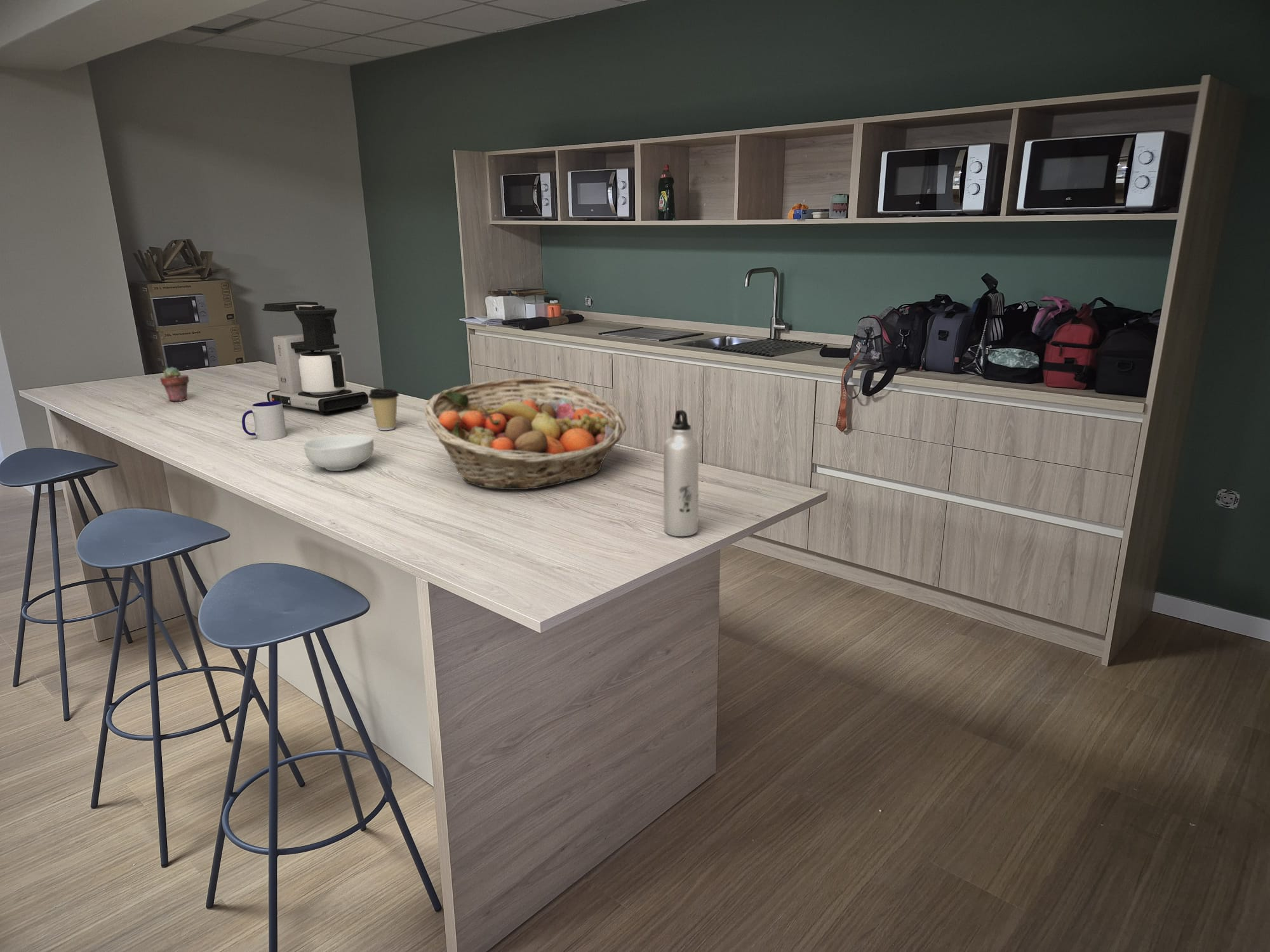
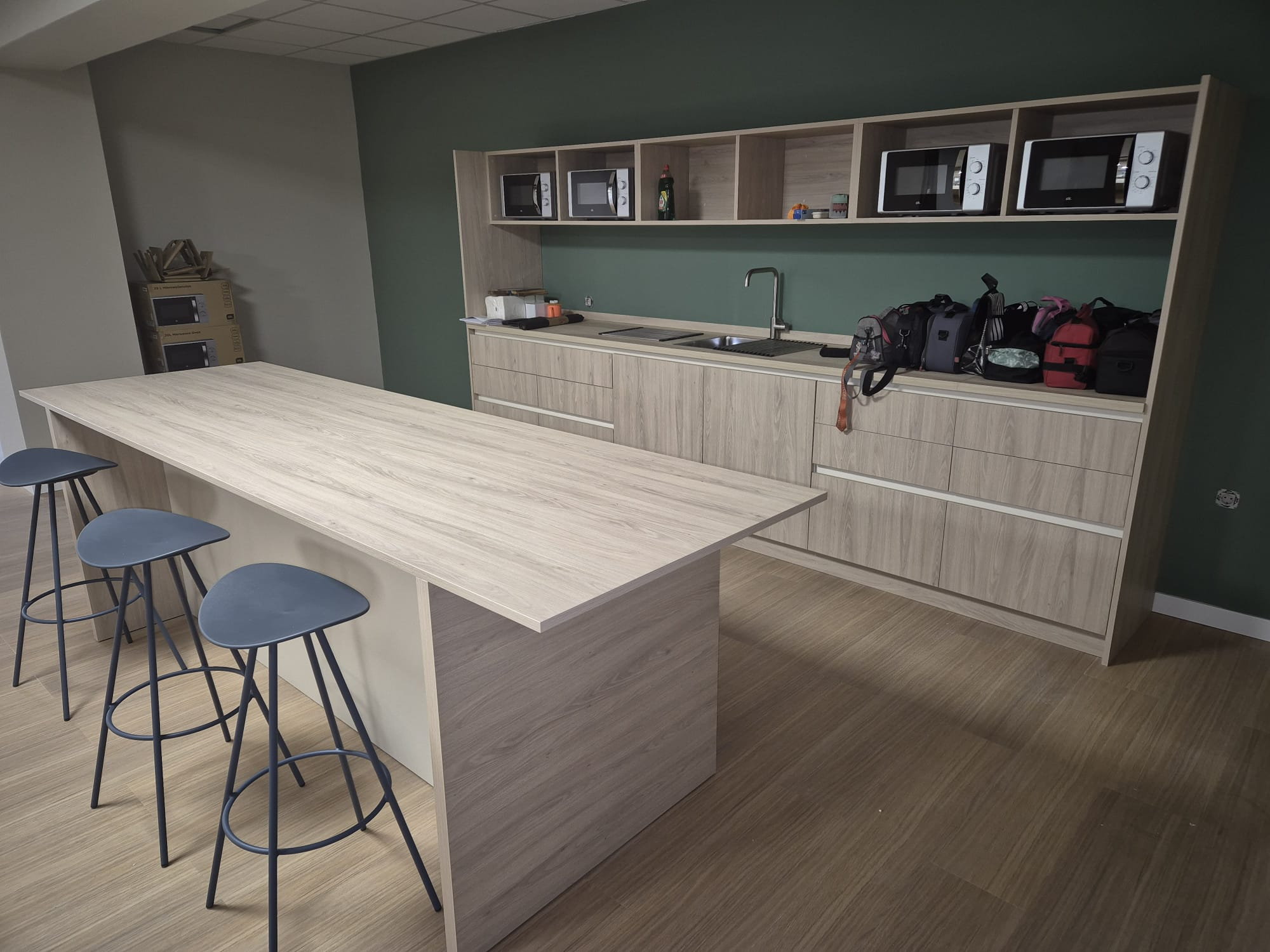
- cereal bowl [304,433,375,472]
- mug [241,401,287,441]
- water bottle [663,409,699,537]
- coffee cup [368,388,400,431]
- potted succulent [159,366,190,402]
- coffee maker [261,301,369,415]
- fruit basket [424,377,627,490]
